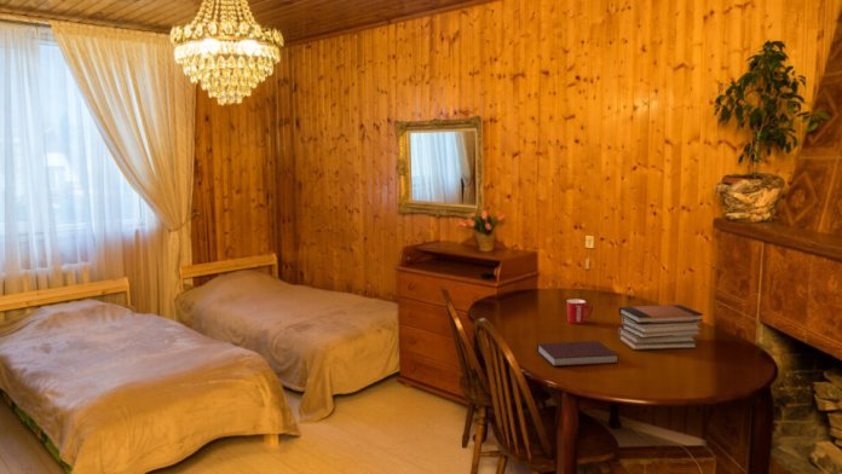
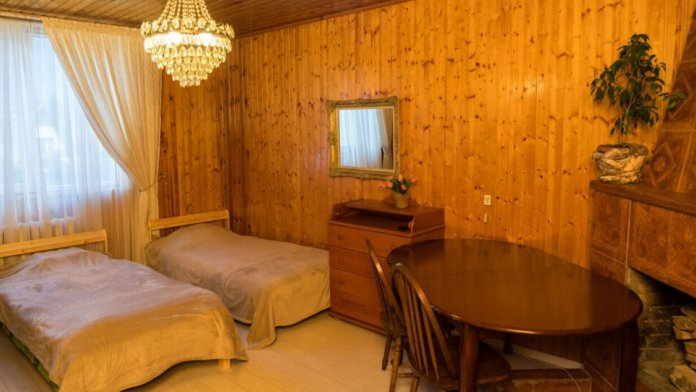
- mug [566,299,594,325]
- book stack [617,304,705,351]
- notebook [536,340,619,368]
